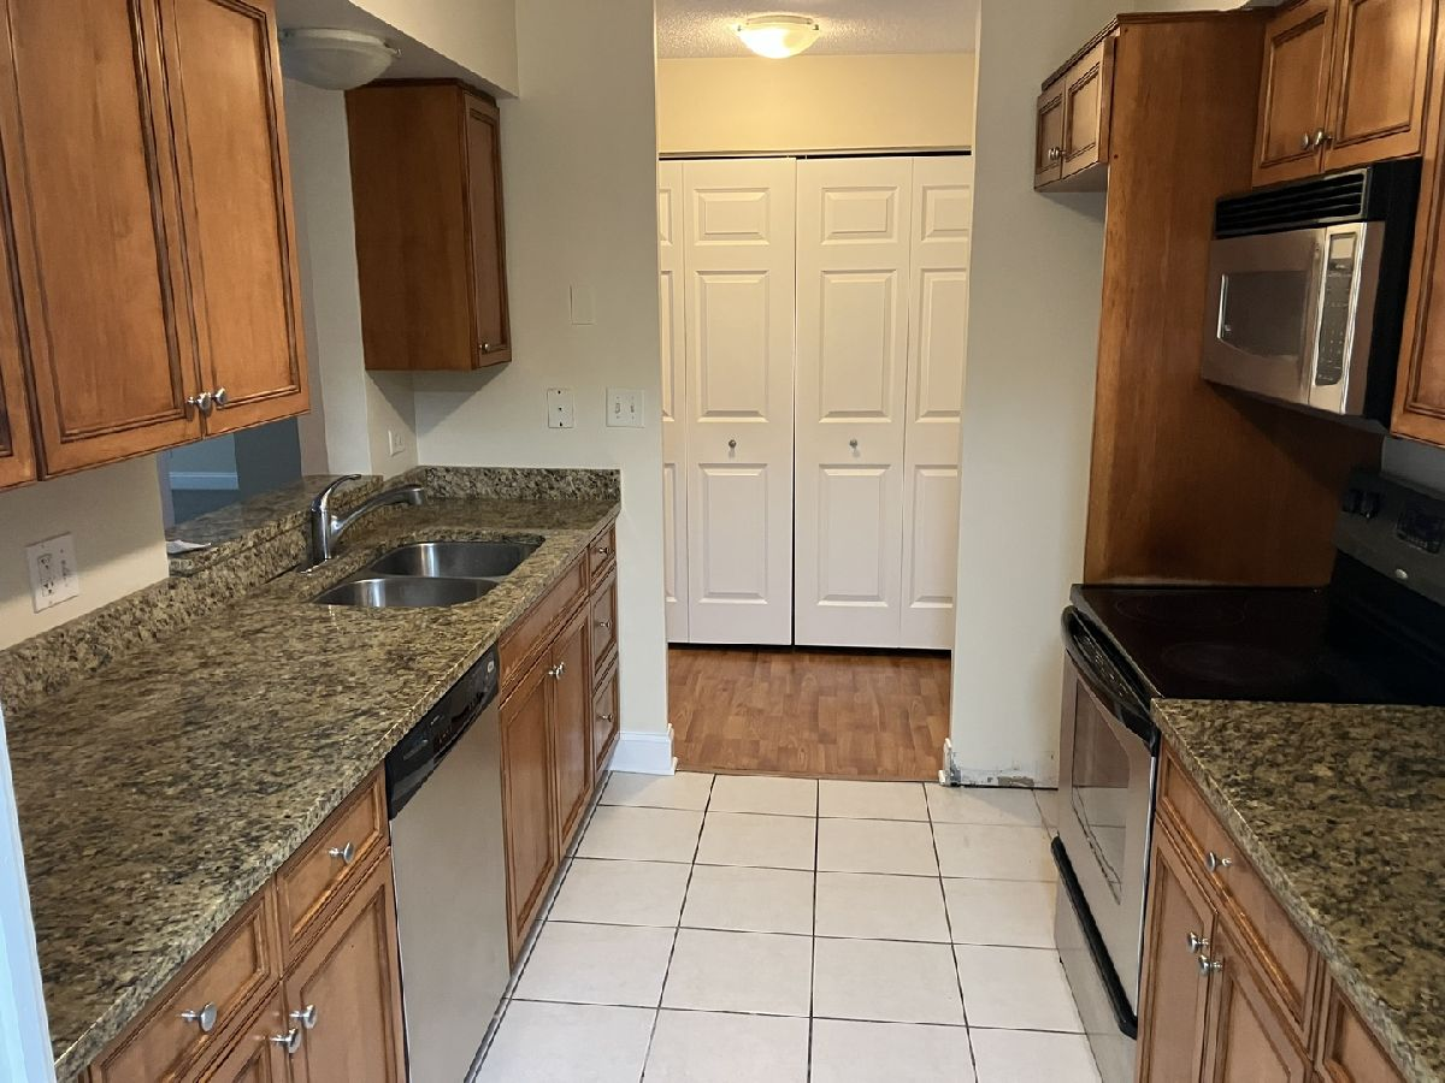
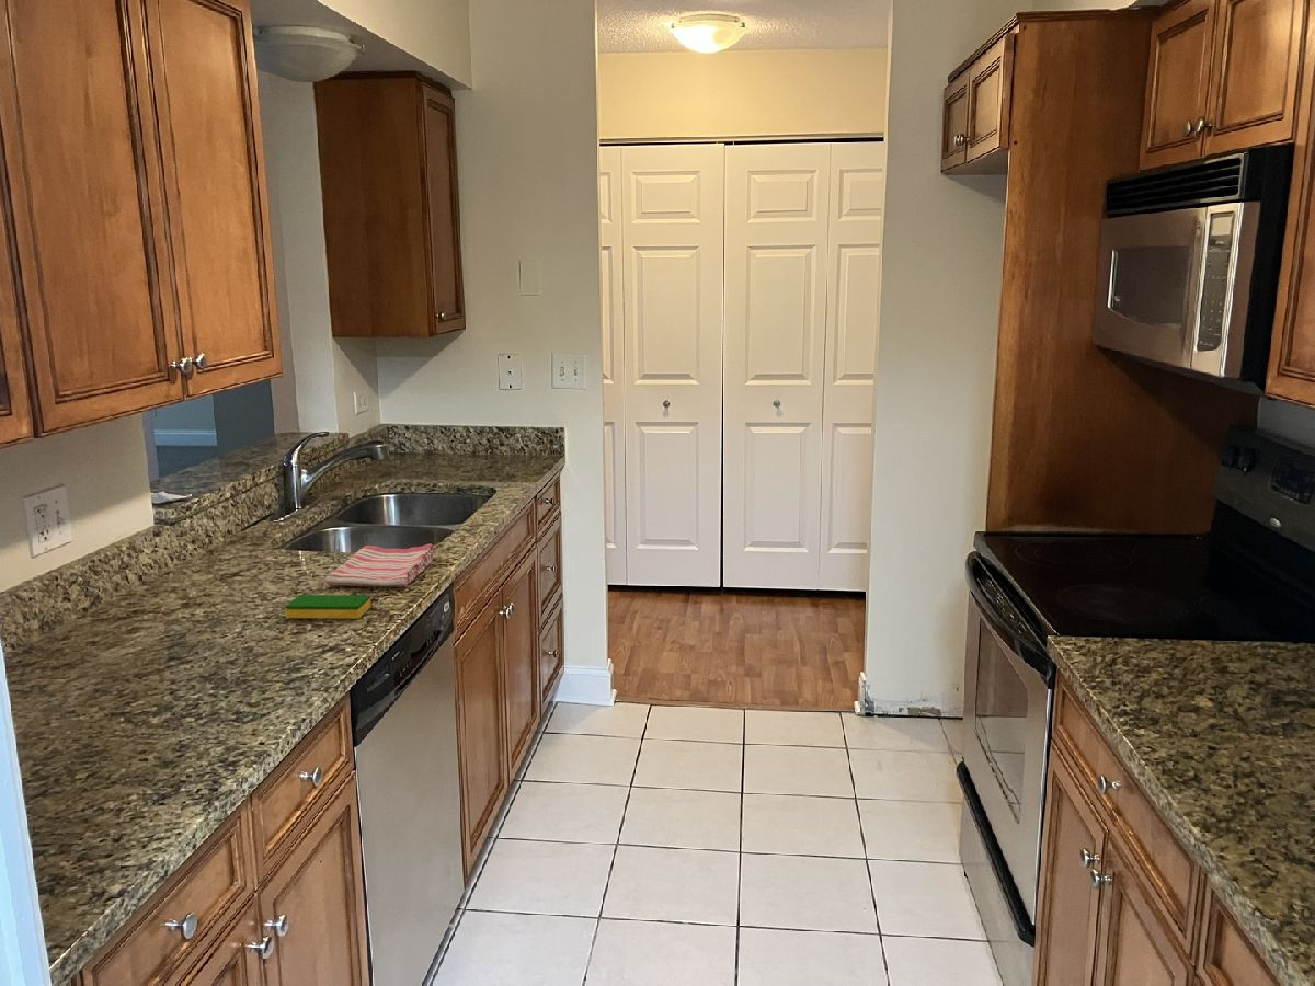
+ dish sponge [284,594,371,620]
+ dish towel [324,543,435,588]
